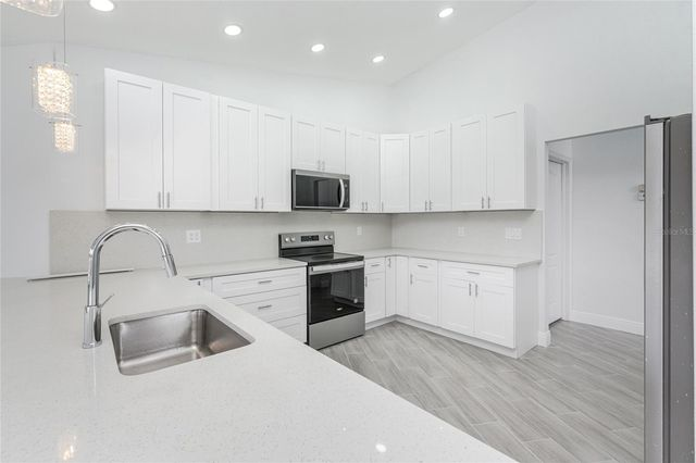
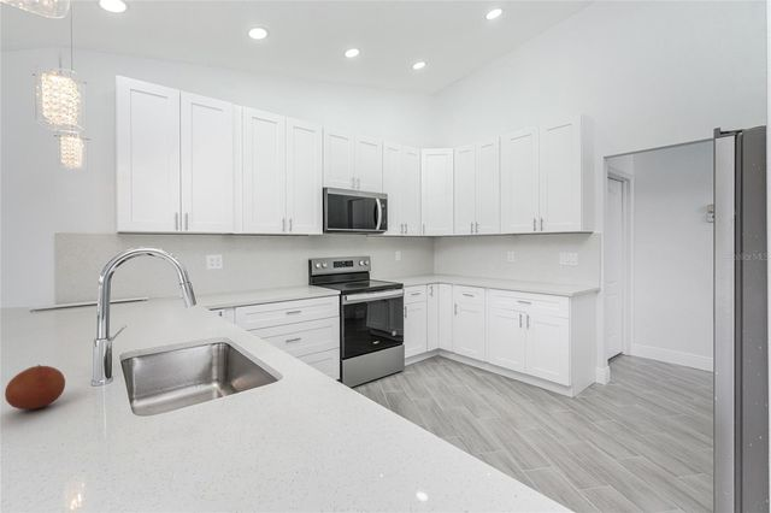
+ fruit [4,364,66,411]
